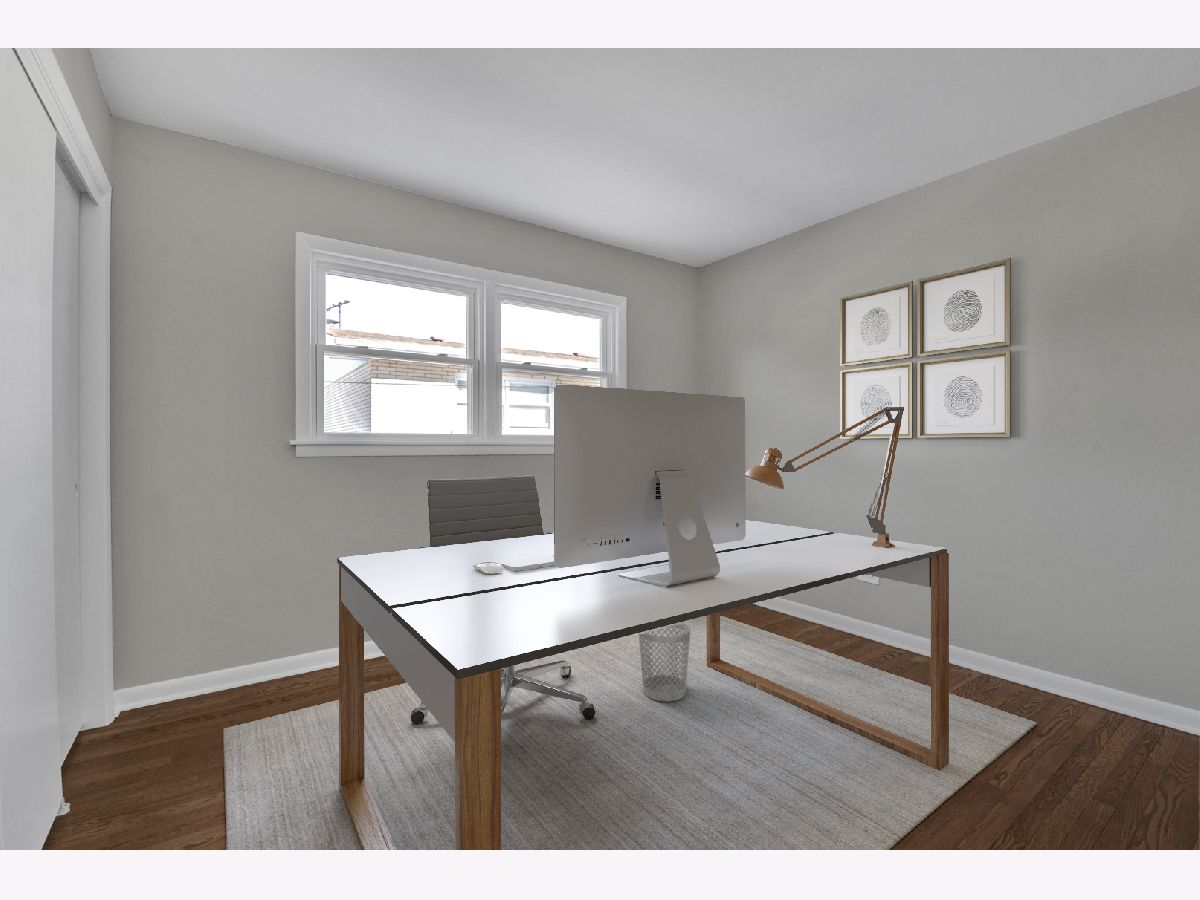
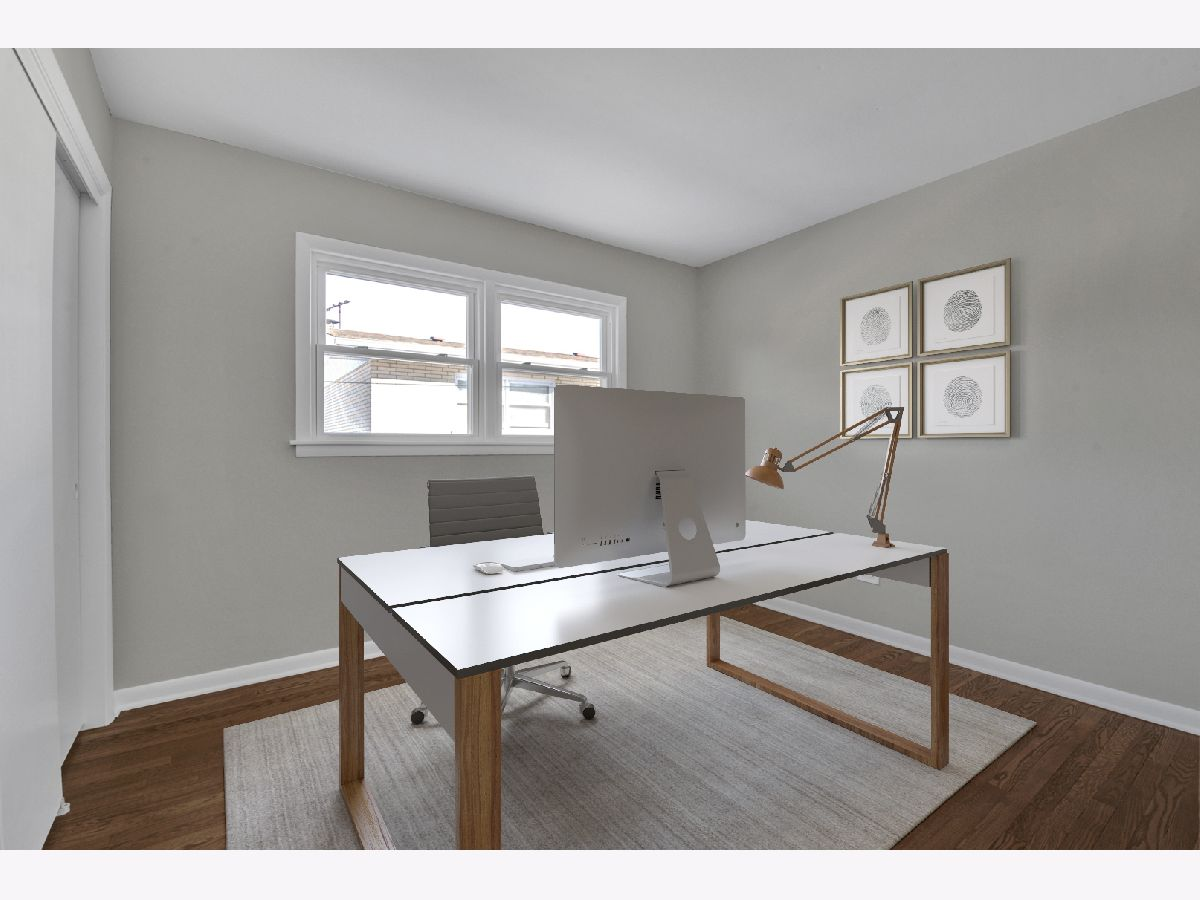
- wastebasket [638,622,692,702]
